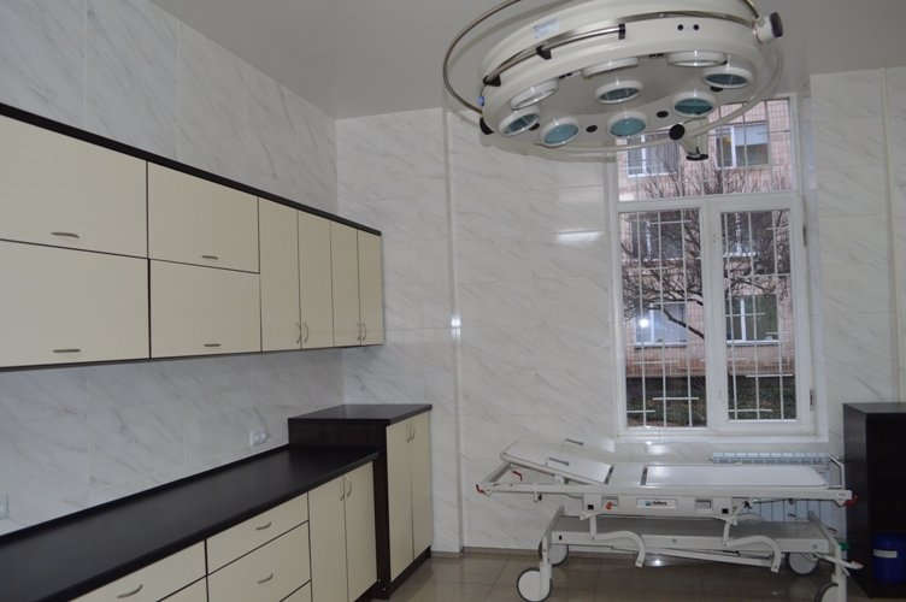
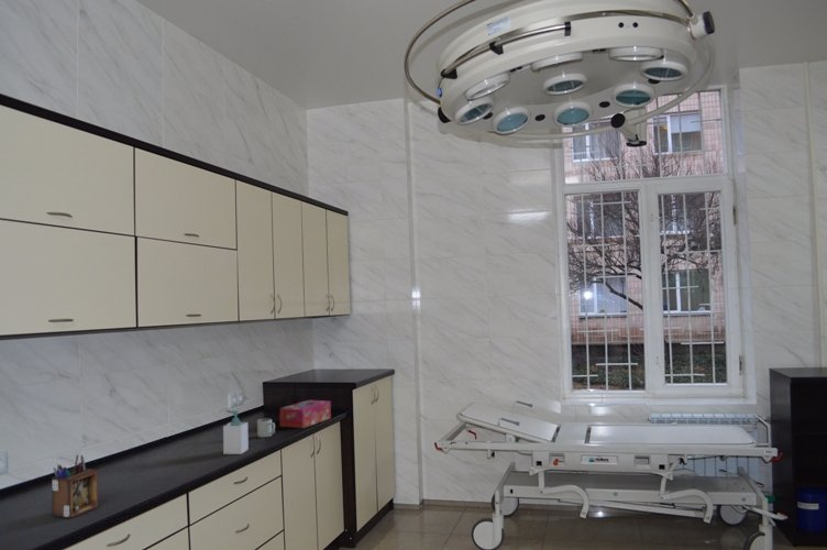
+ tissue box [279,399,332,429]
+ cup [256,418,276,439]
+ soap bottle [222,409,250,455]
+ desk organizer [51,454,99,519]
